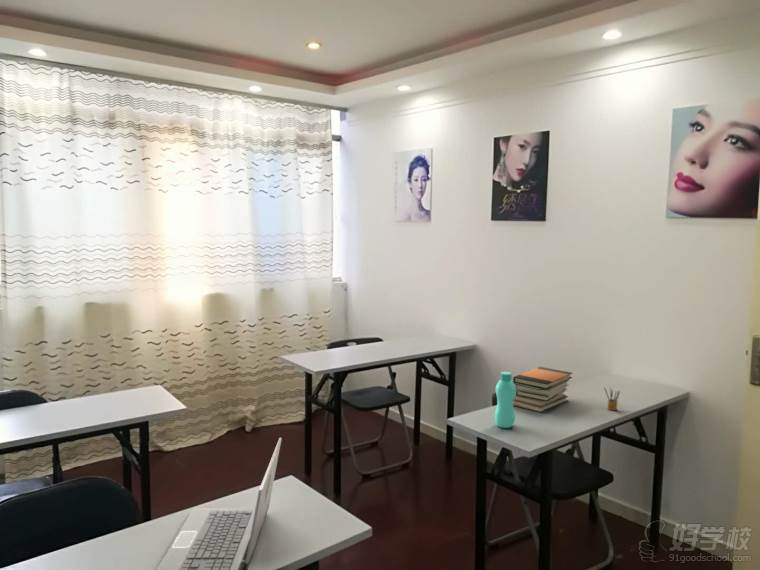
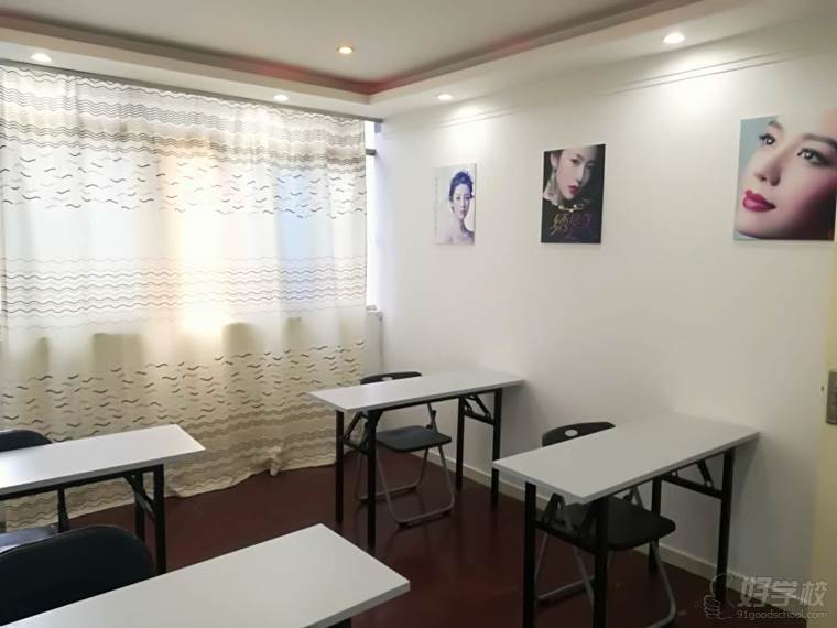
- book stack [512,366,573,413]
- bottle [494,371,516,429]
- laptop computer [156,437,283,570]
- pencil box [603,386,621,411]
